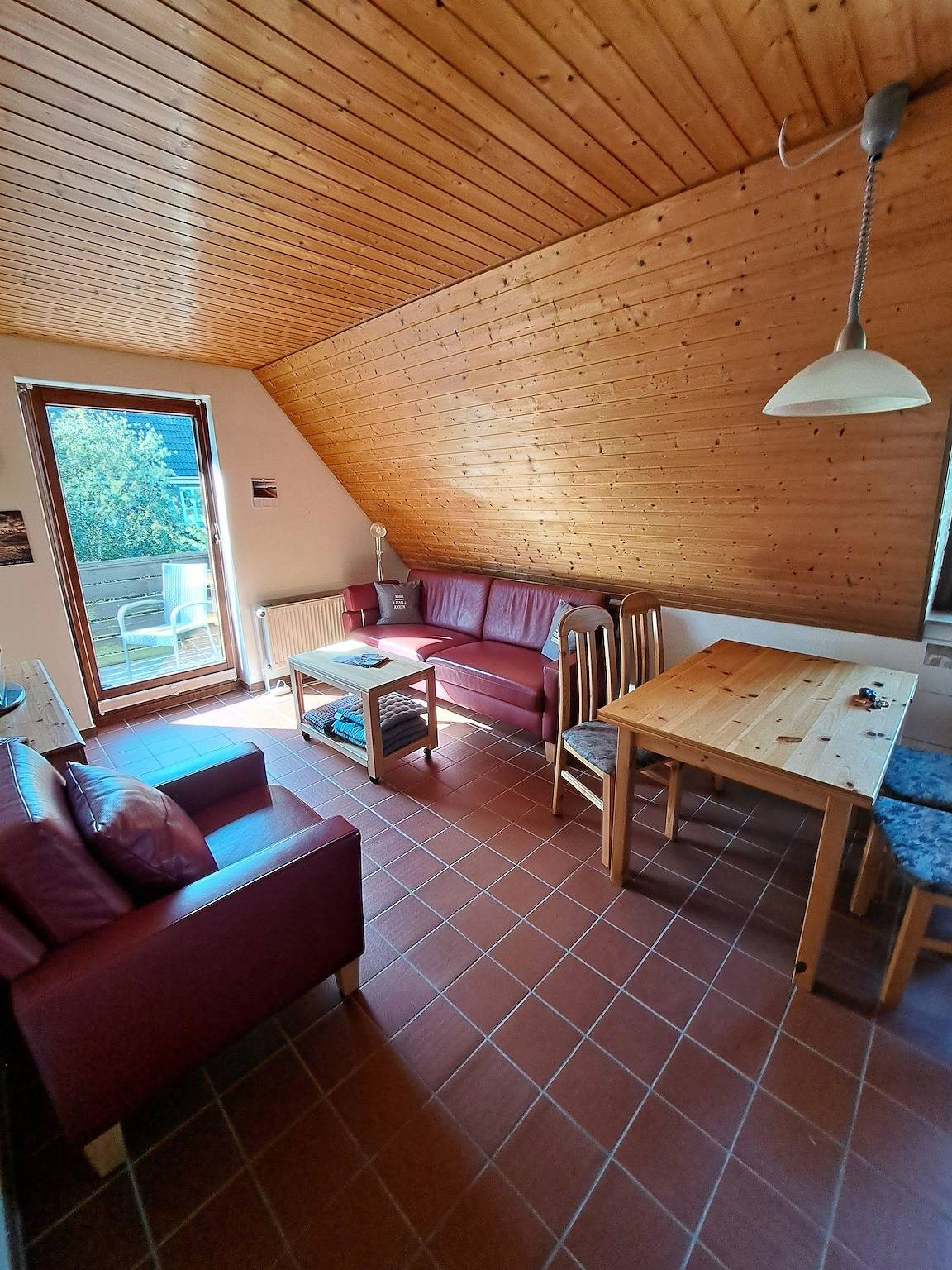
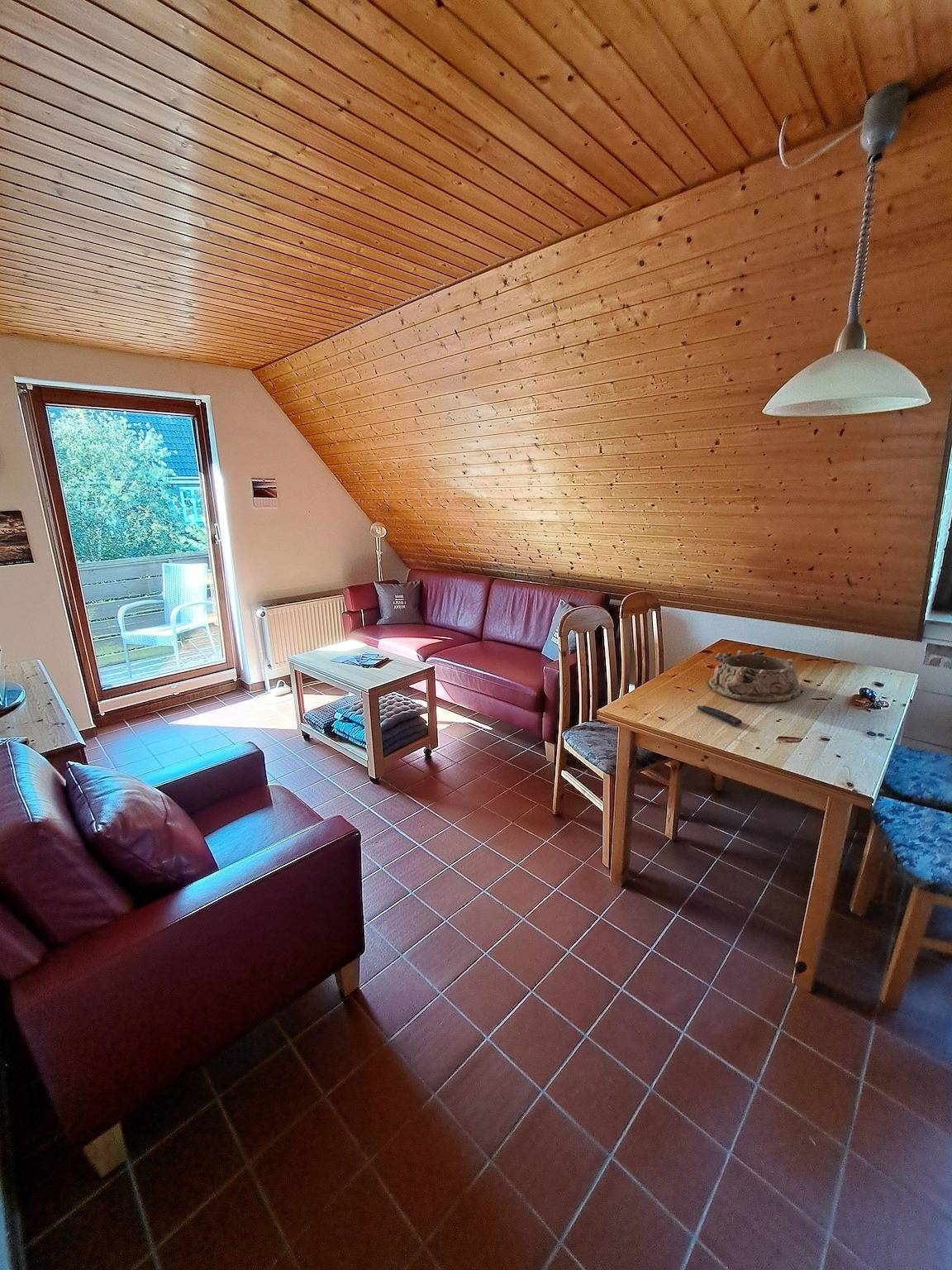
+ remote control [696,704,743,727]
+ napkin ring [707,650,803,703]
